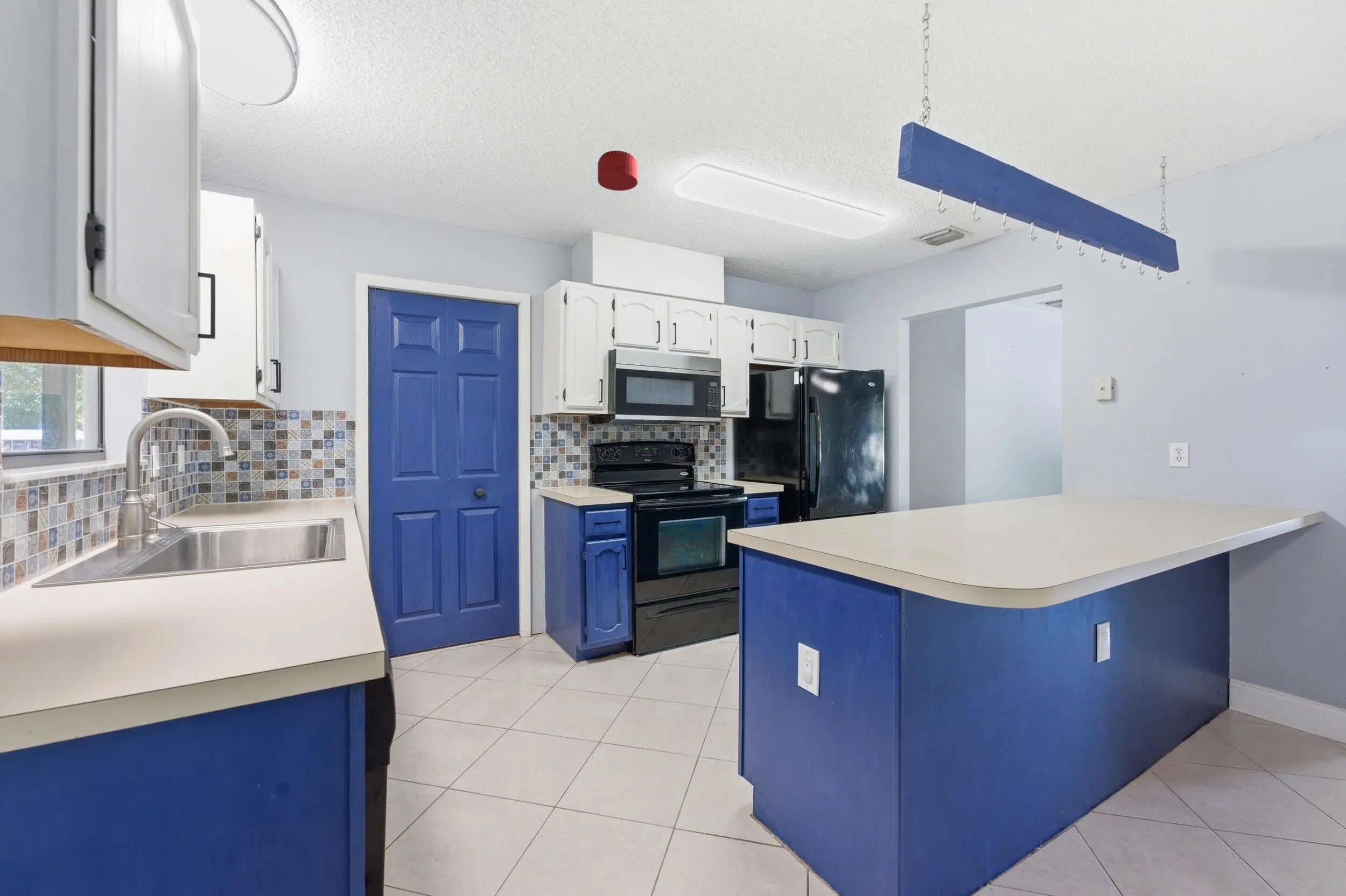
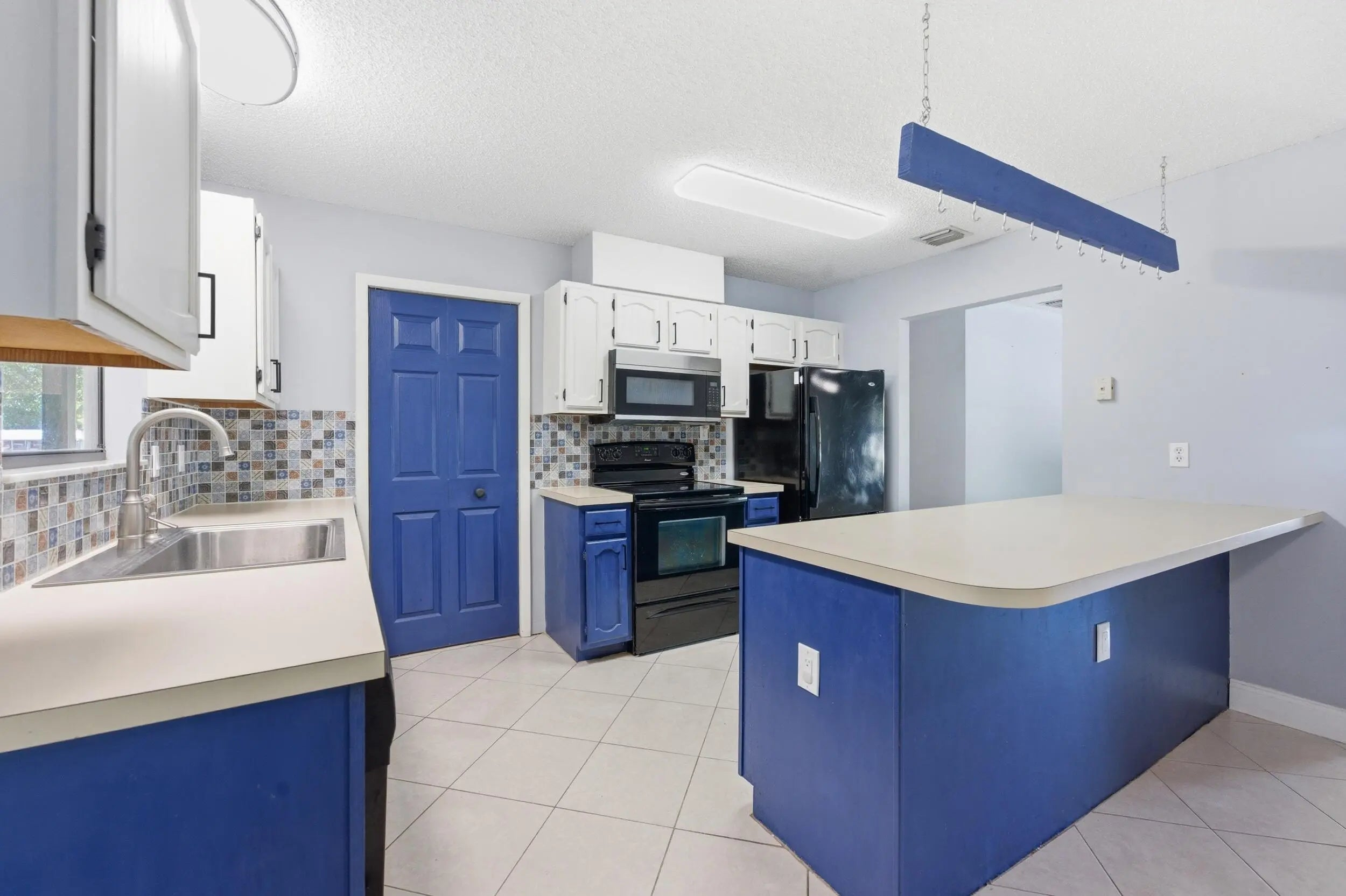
- smoke detector [597,150,638,192]
